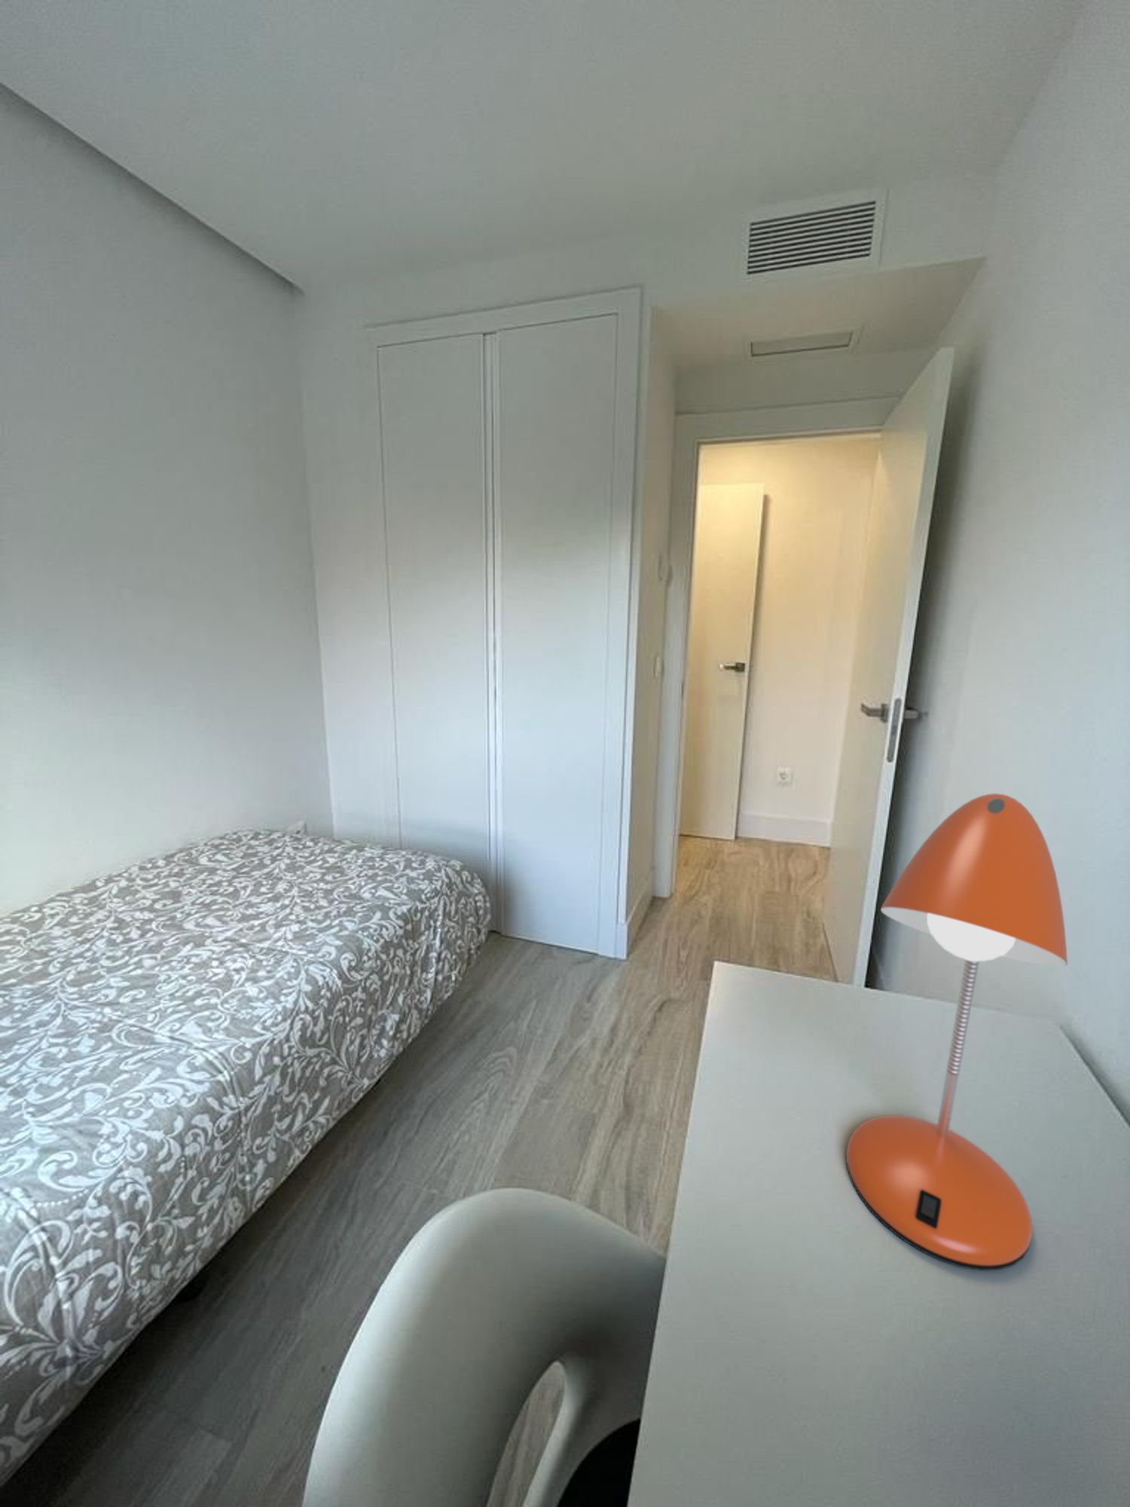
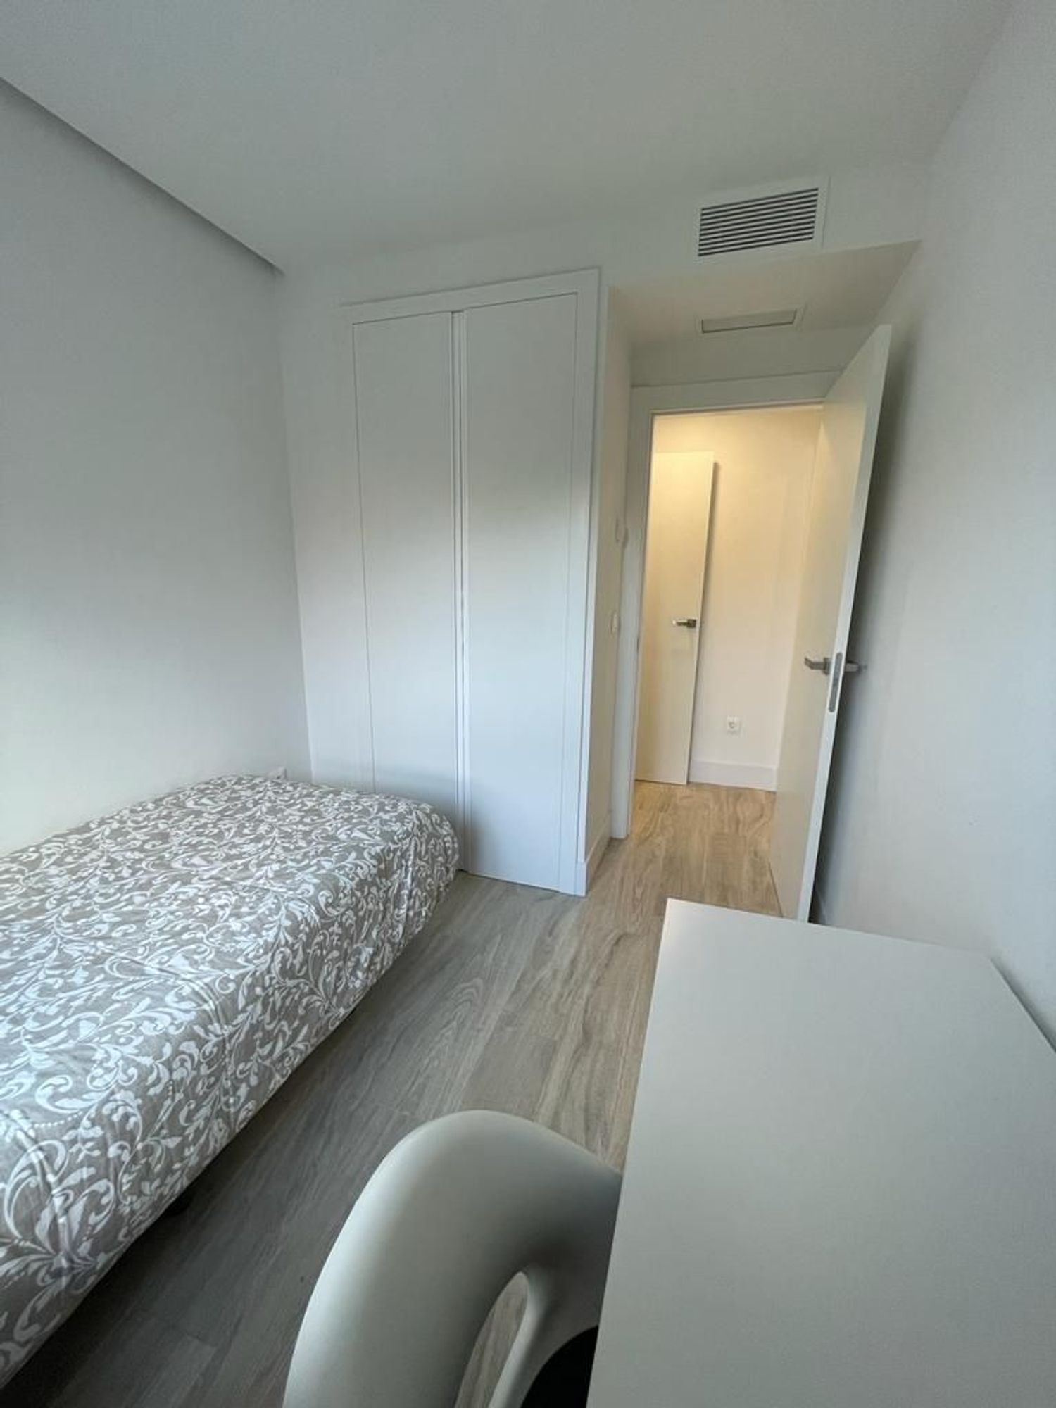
- desk lamp [845,793,1068,1271]
